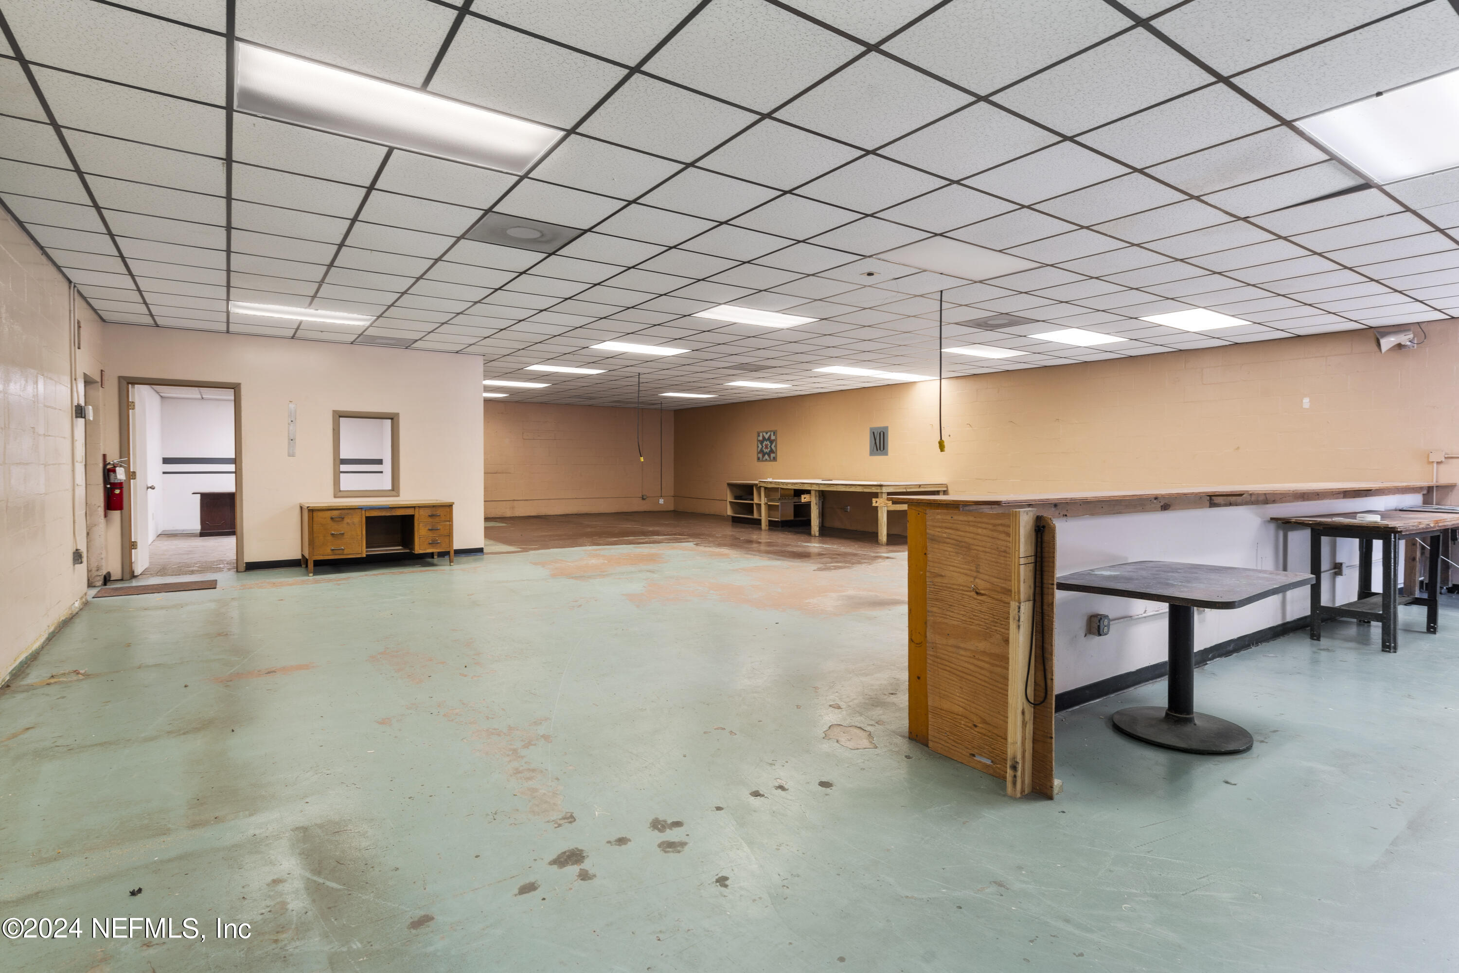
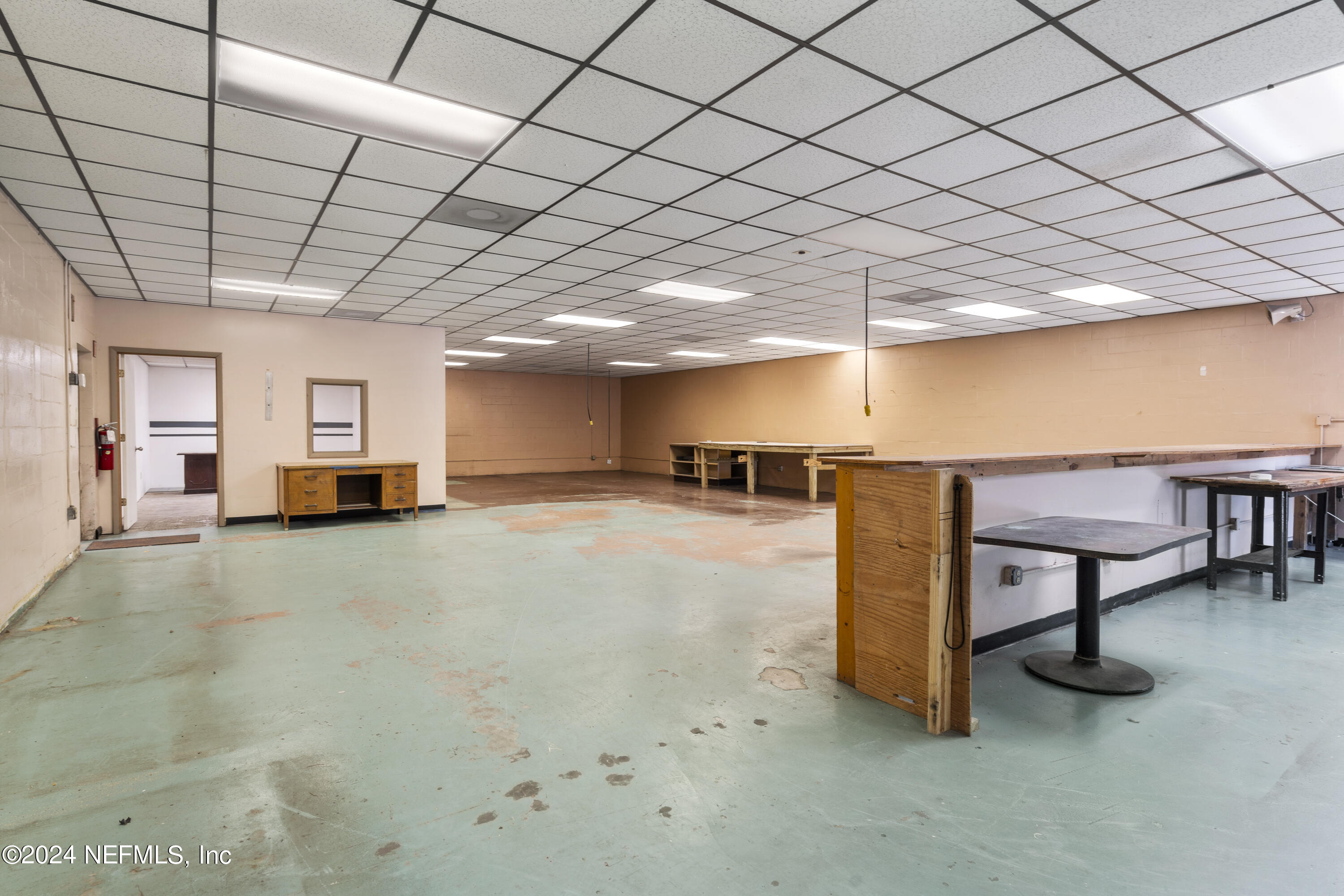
- wall art [868,426,889,457]
- wall art [757,429,777,463]
